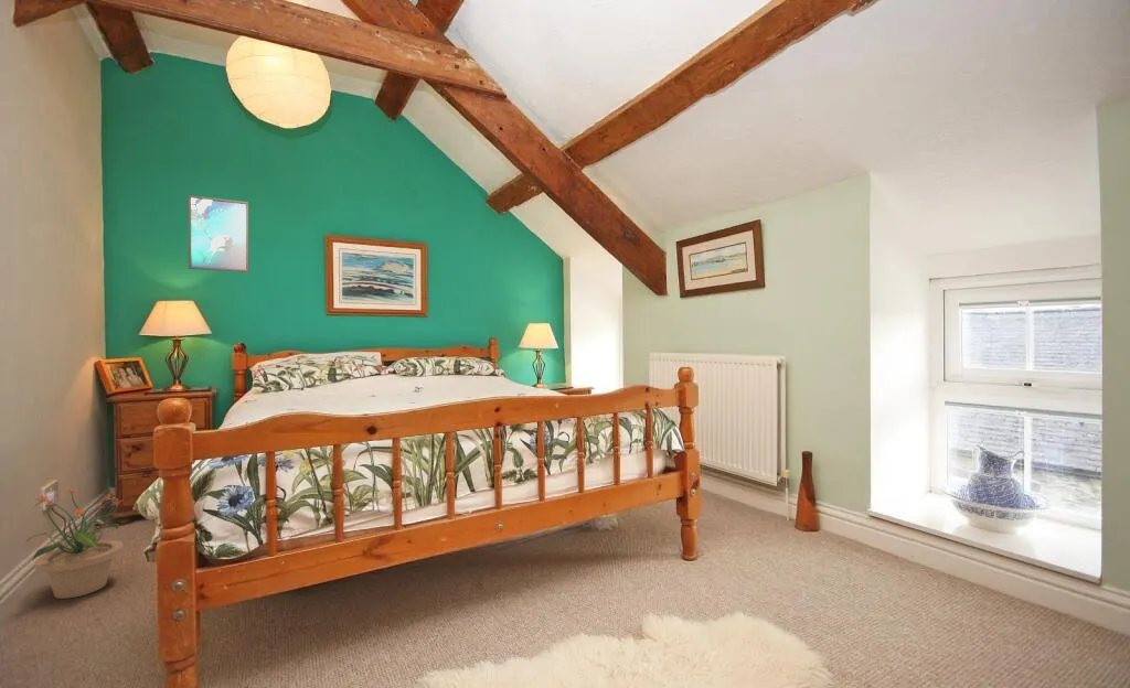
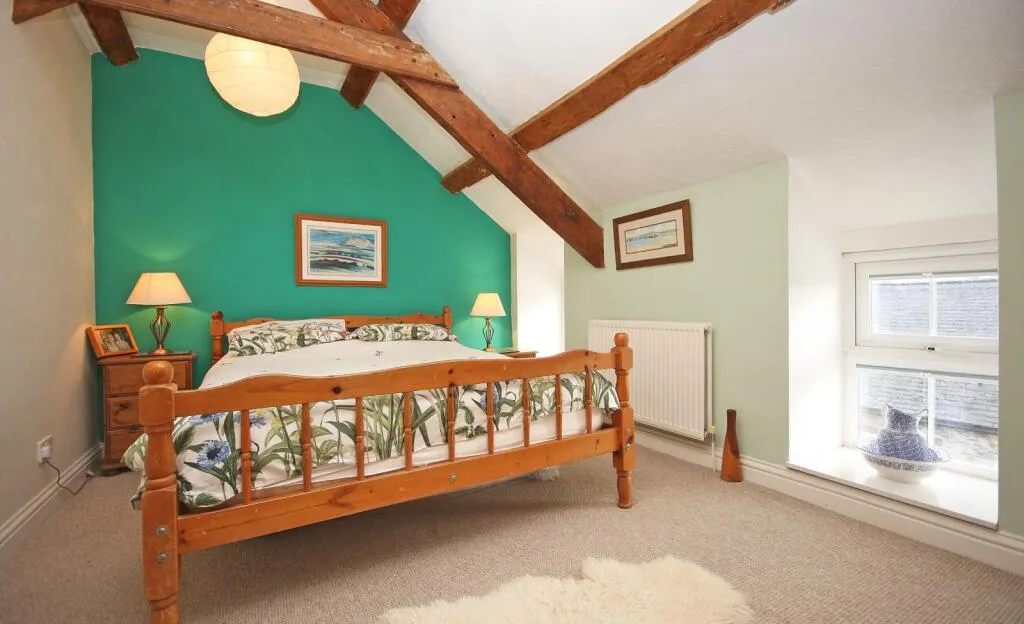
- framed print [188,194,250,273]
- potted plant [24,486,125,600]
